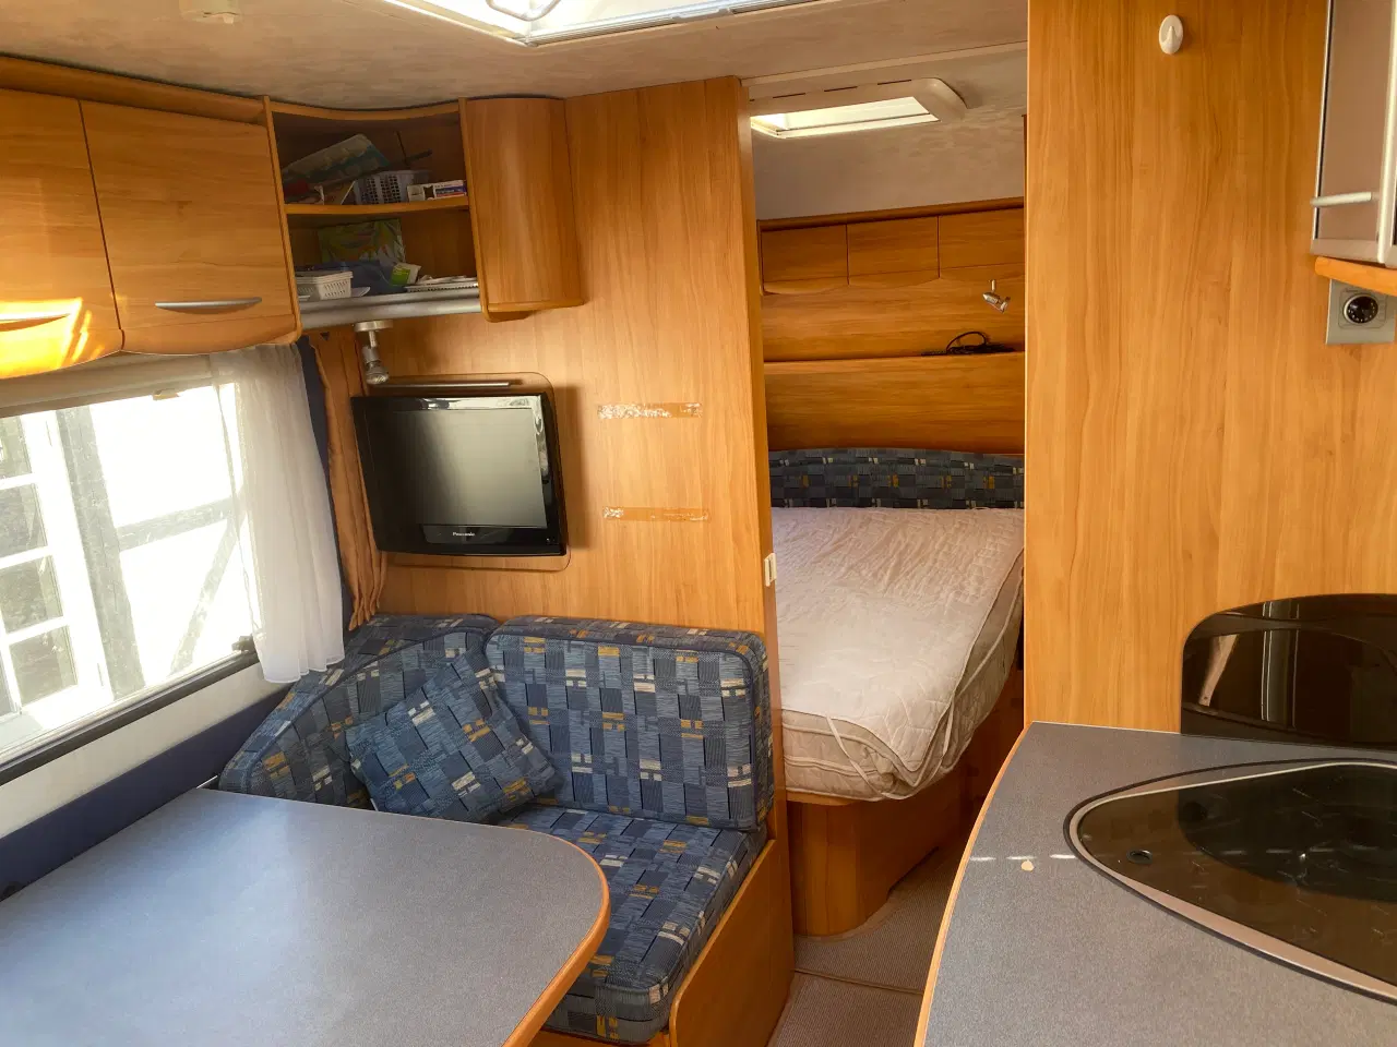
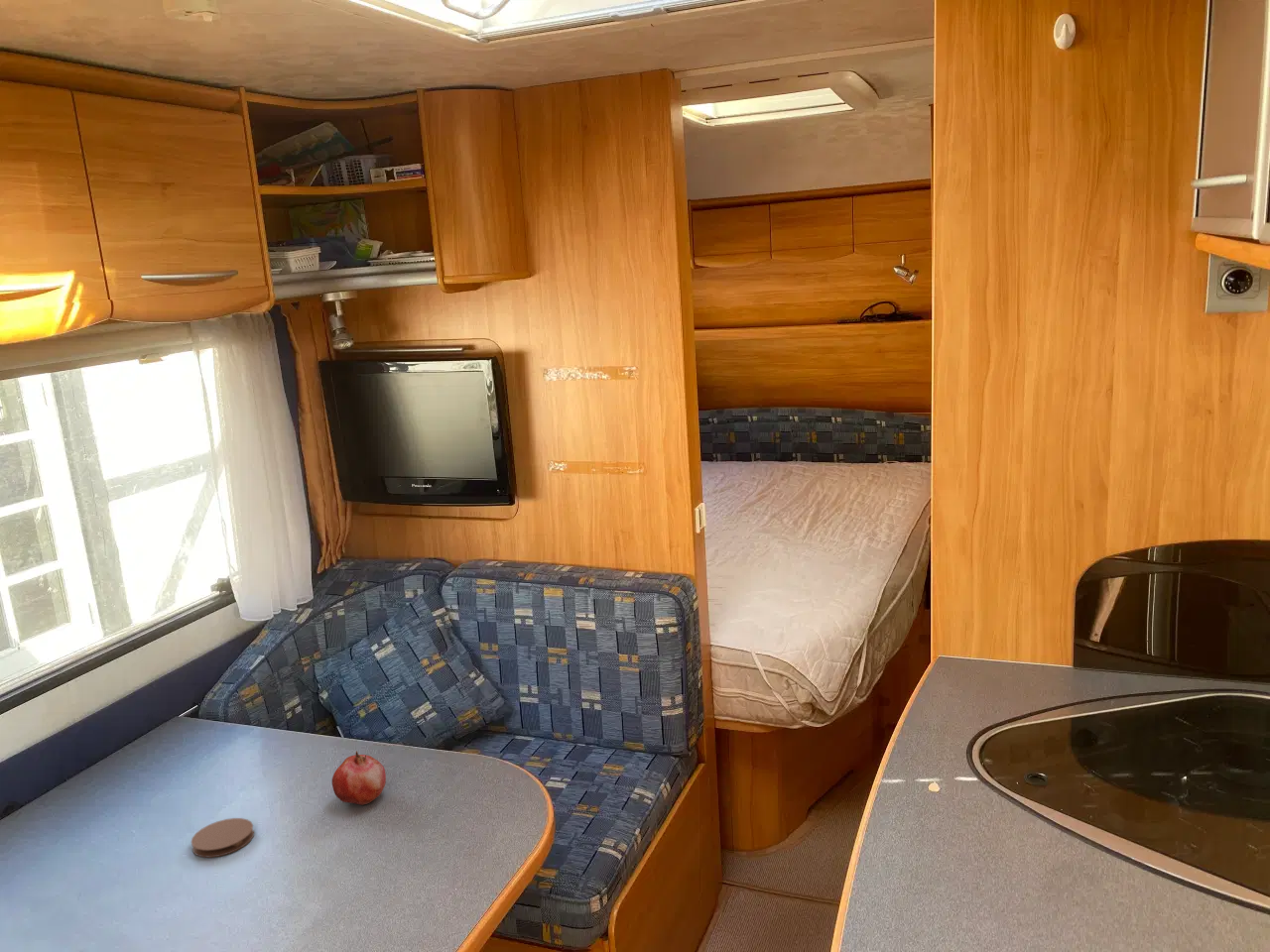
+ coaster [191,817,255,858]
+ fruit [331,750,387,806]
